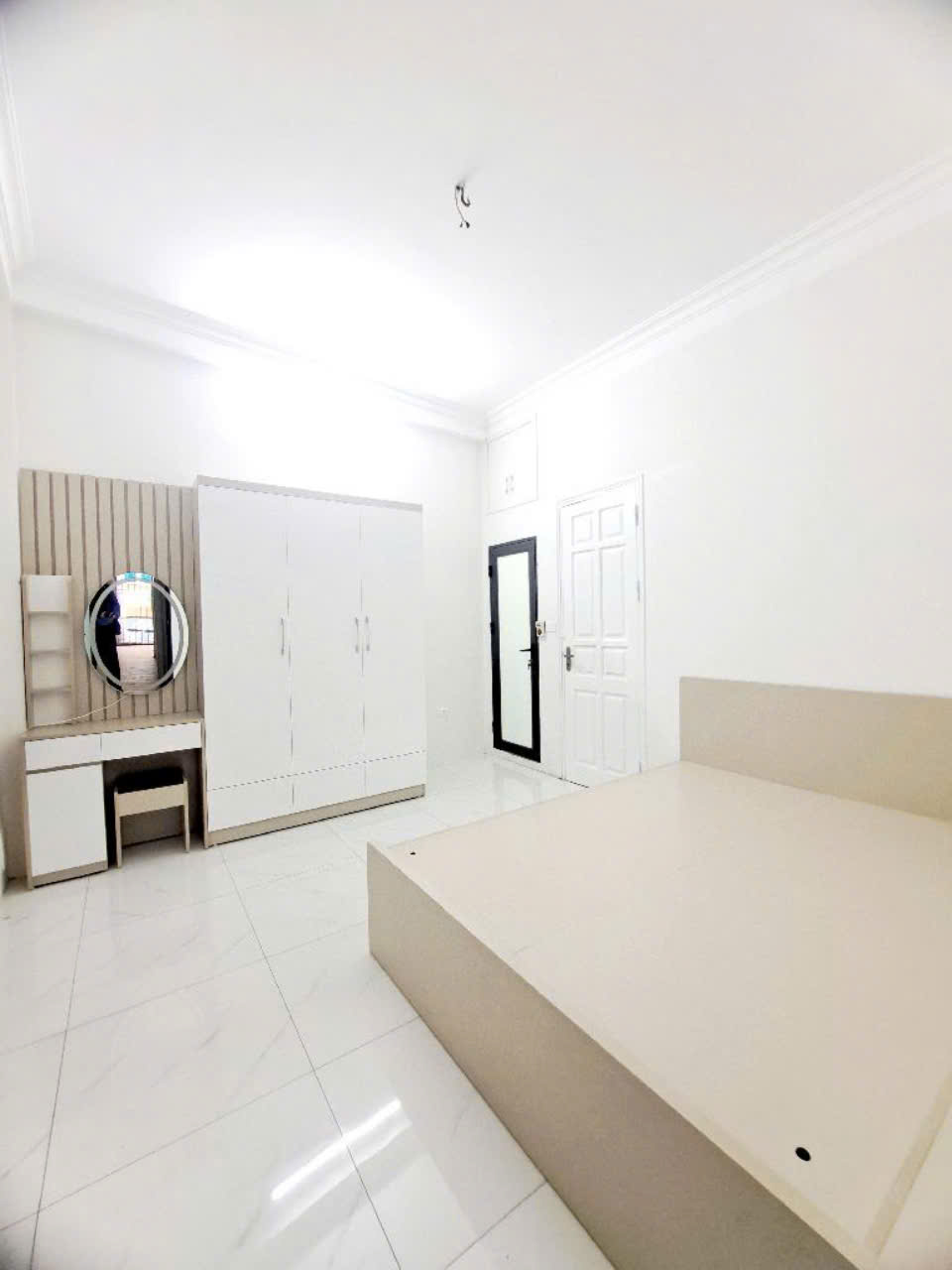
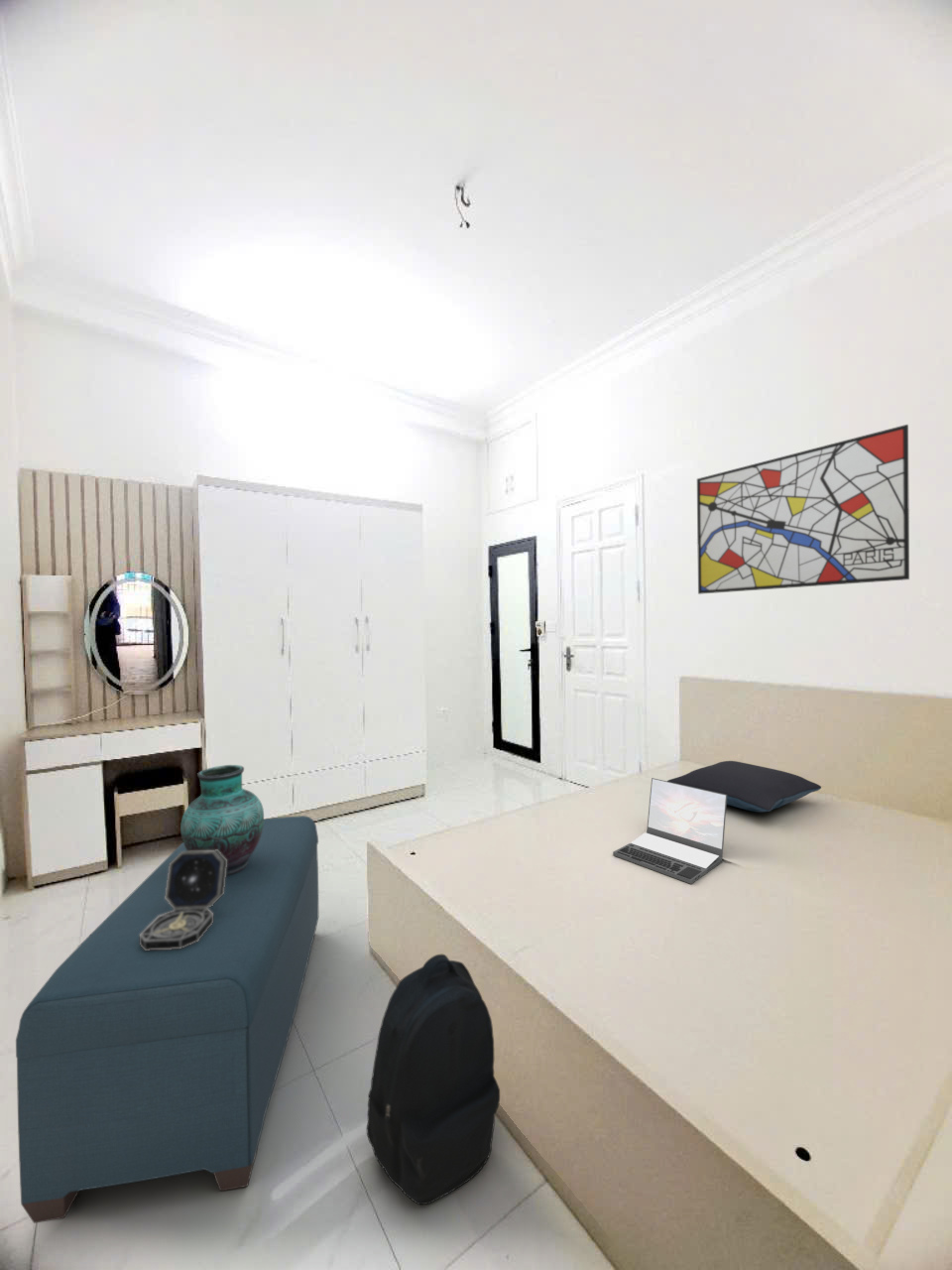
+ laptop [612,777,728,885]
+ pillow [666,760,822,813]
+ decorative box [140,849,227,951]
+ bench [15,815,319,1224]
+ vase [179,764,265,875]
+ wall art [696,424,910,595]
+ backpack [366,953,501,1206]
